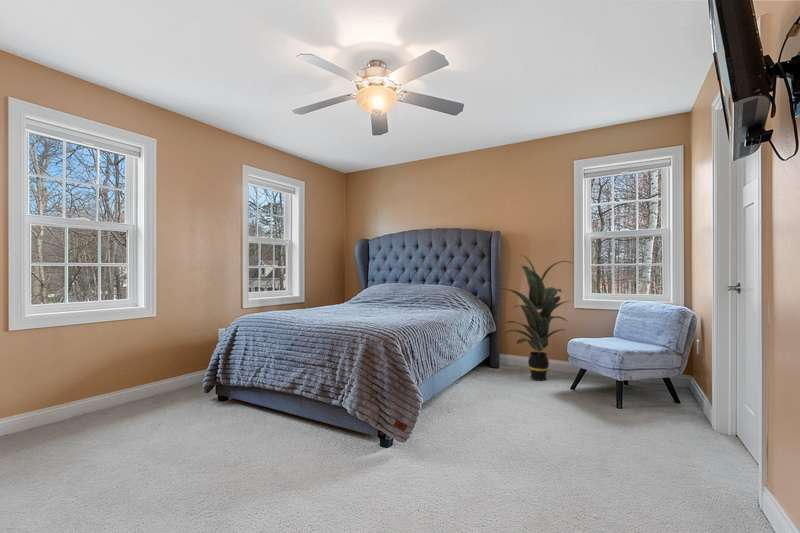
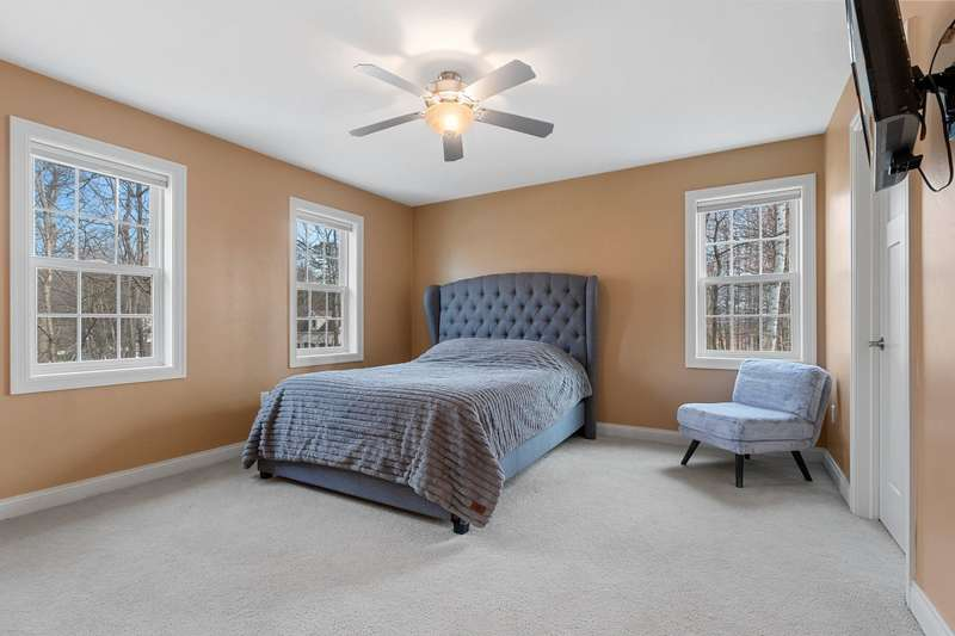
- indoor plant [493,254,573,382]
